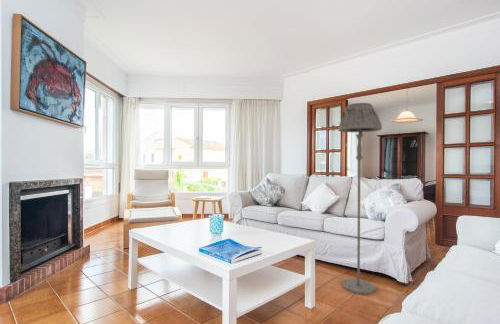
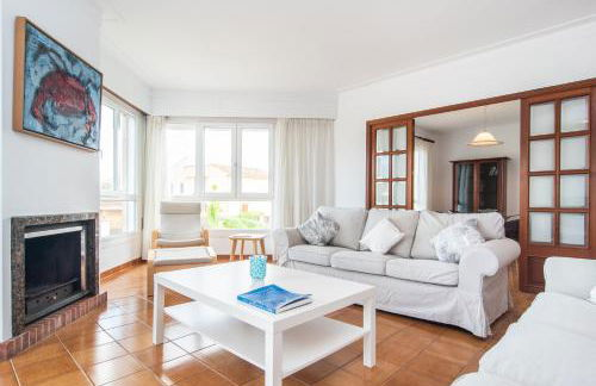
- floor lamp [337,102,383,295]
